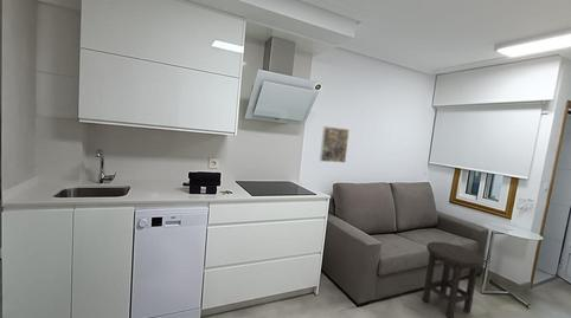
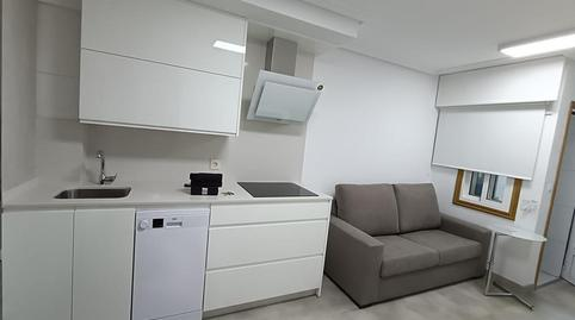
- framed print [319,125,351,164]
- stool [422,241,486,318]
